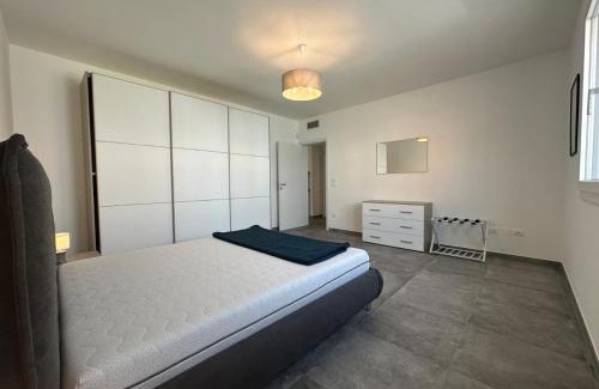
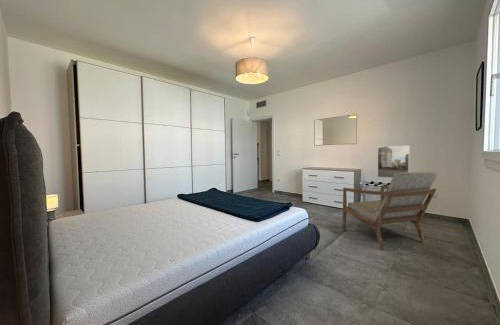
+ armchair [342,171,438,251]
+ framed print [377,145,411,179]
